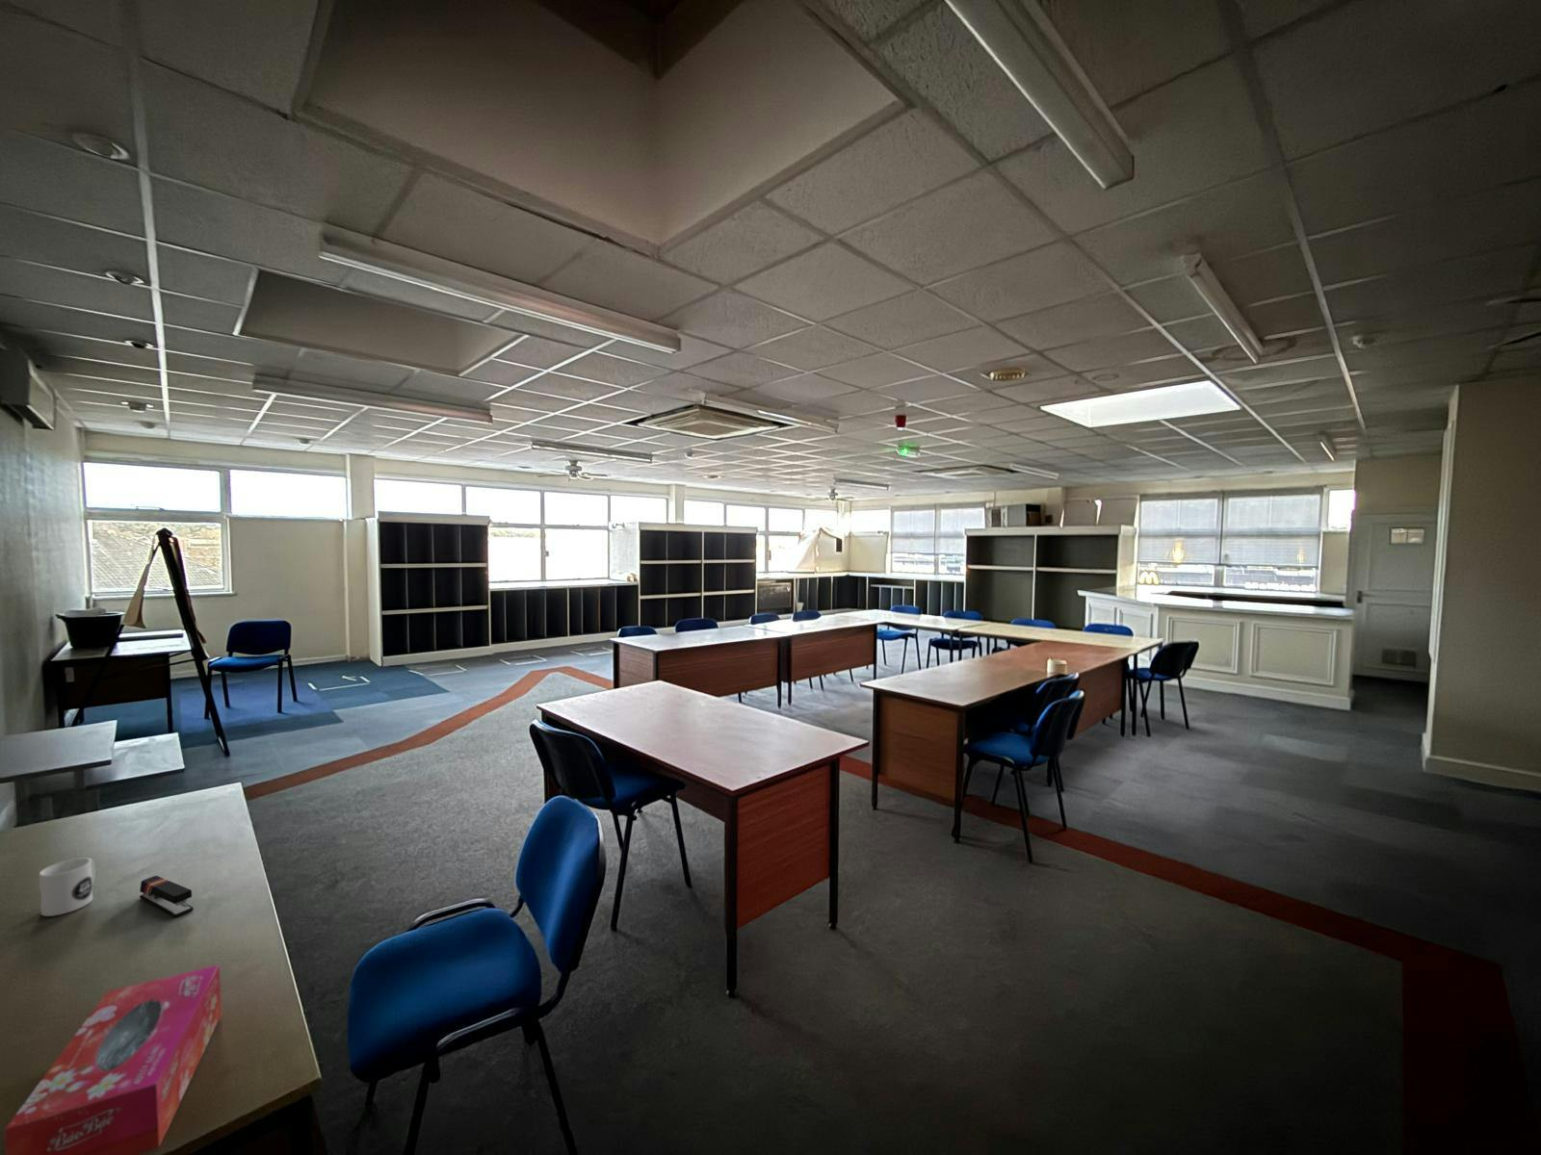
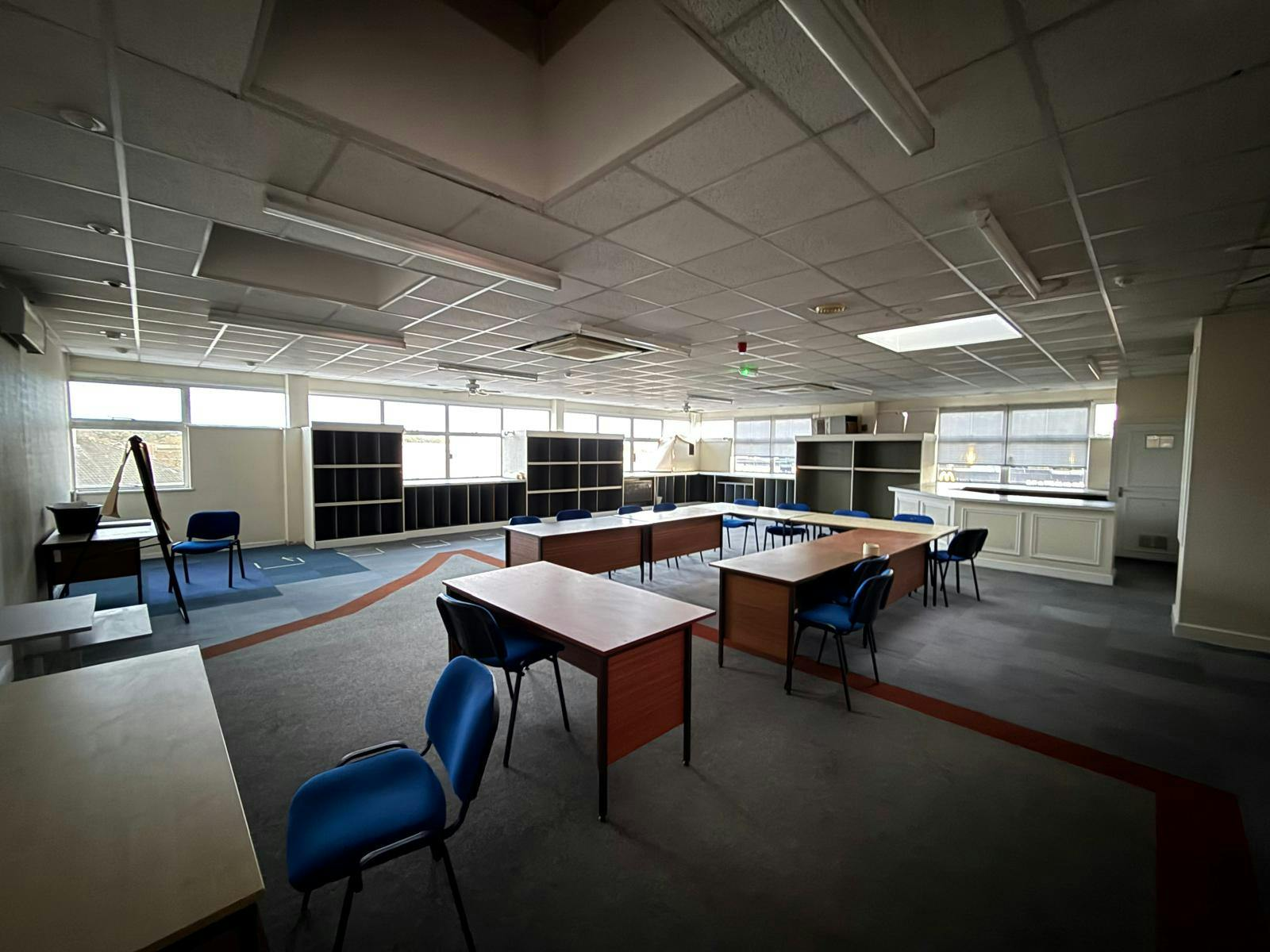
- stapler [138,875,194,918]
- tissue box [4,963,222,1155]
- mug [39,858,96,917]
